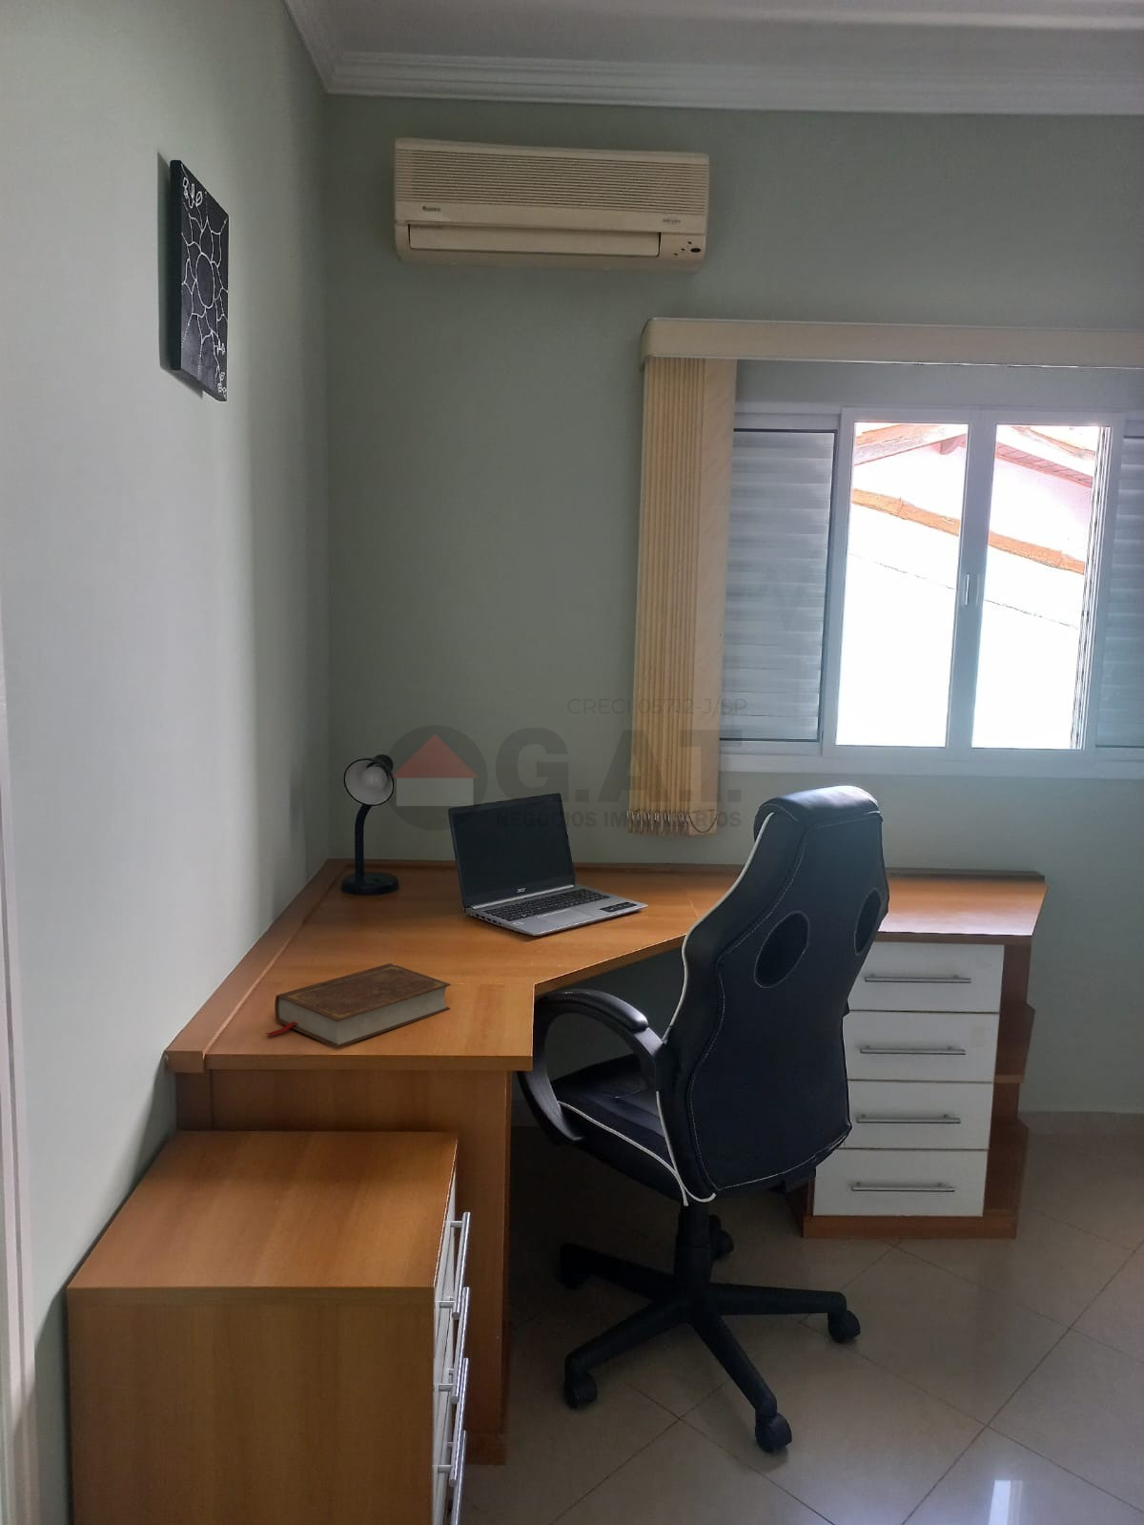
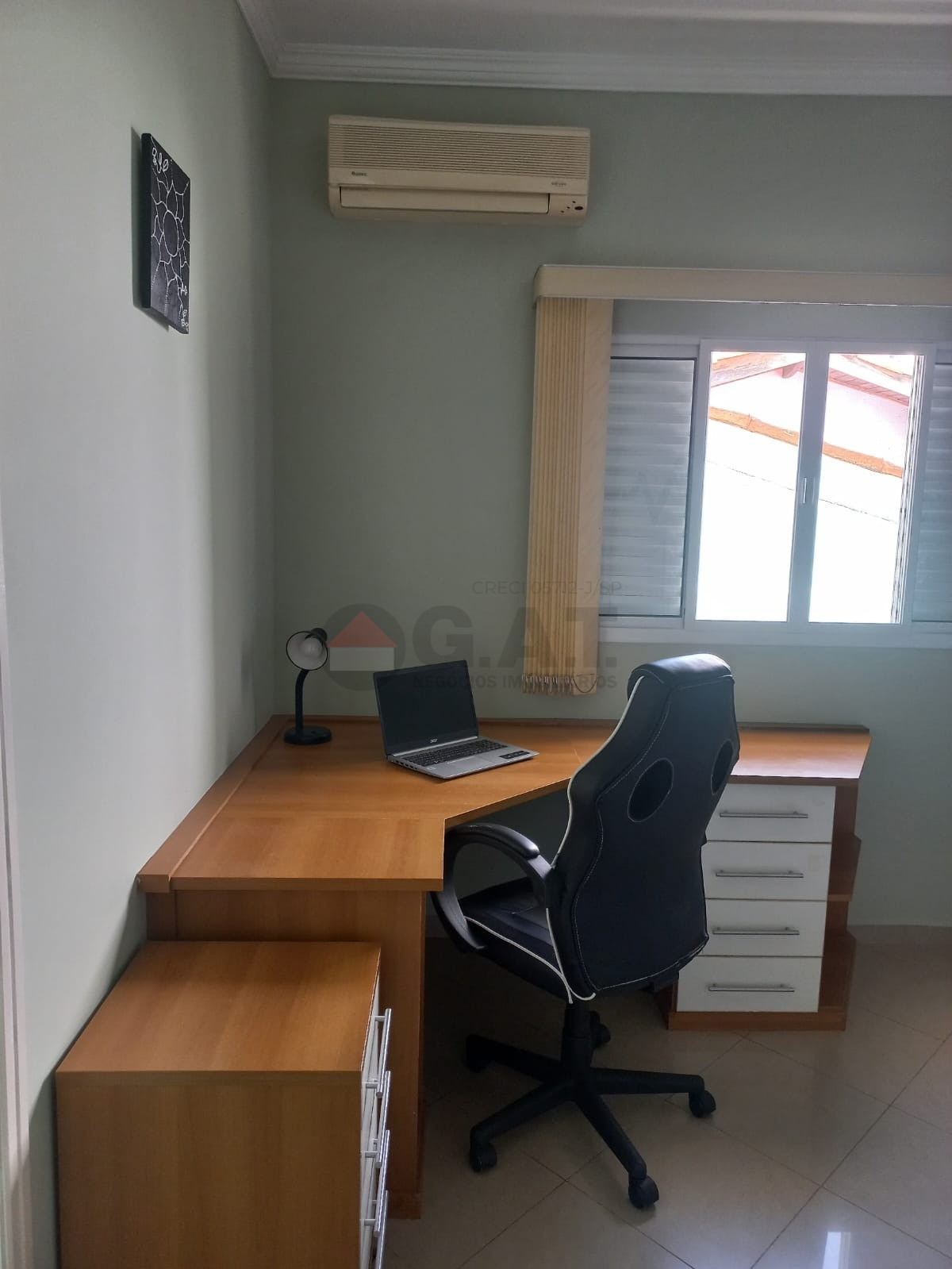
- book [266,963,452,1049]
